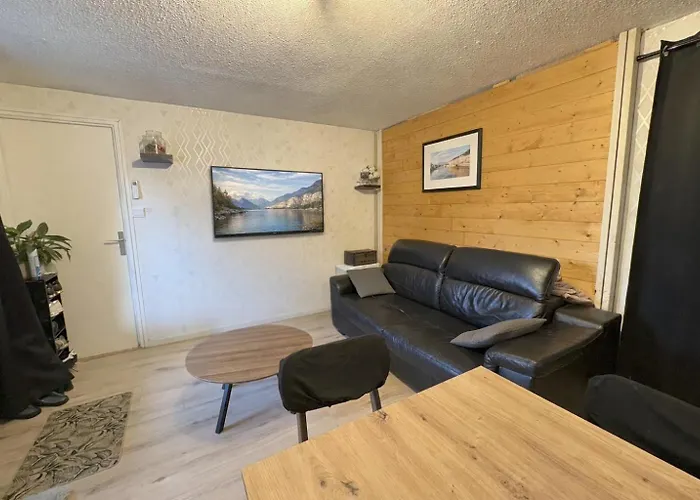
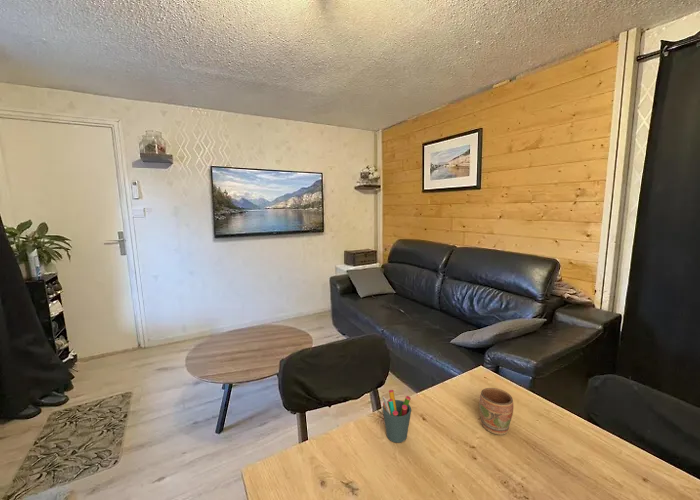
+ mug [478,387,514,436]
+ pen holder [381,389,412,444]
